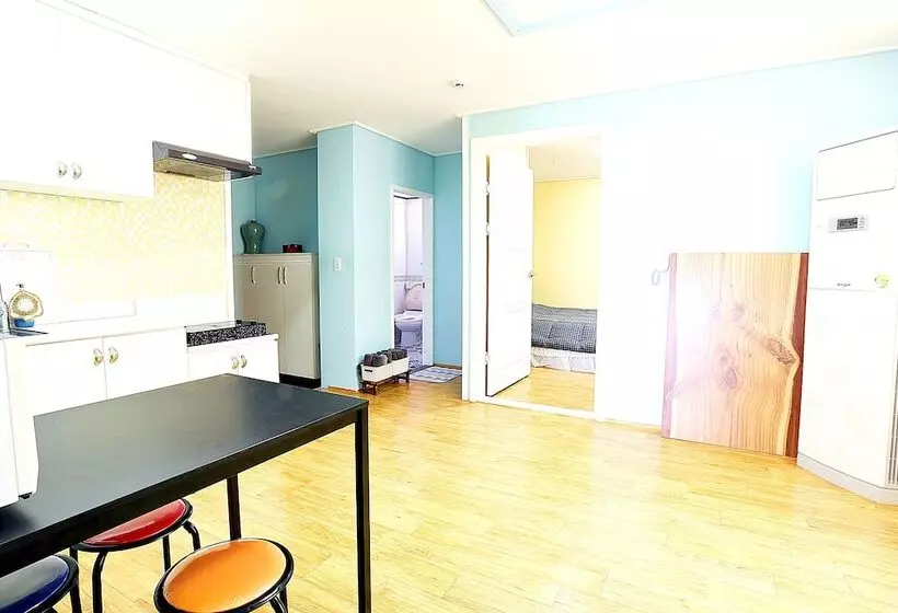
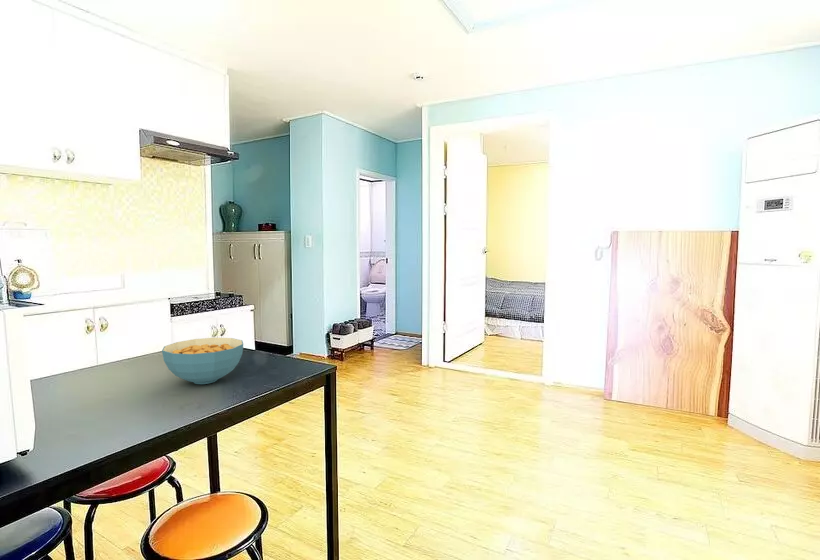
+ cereal bowl [161,337,244,385]
